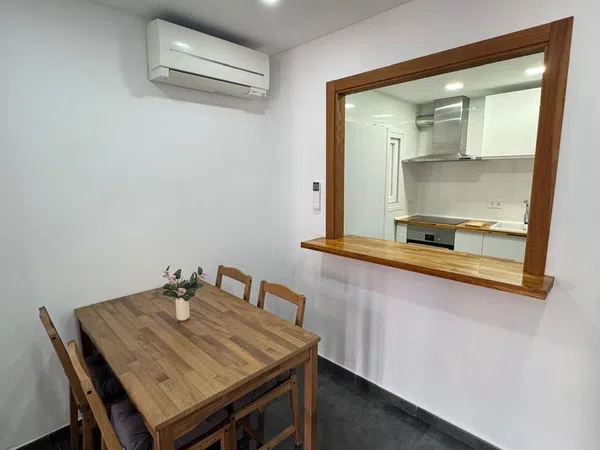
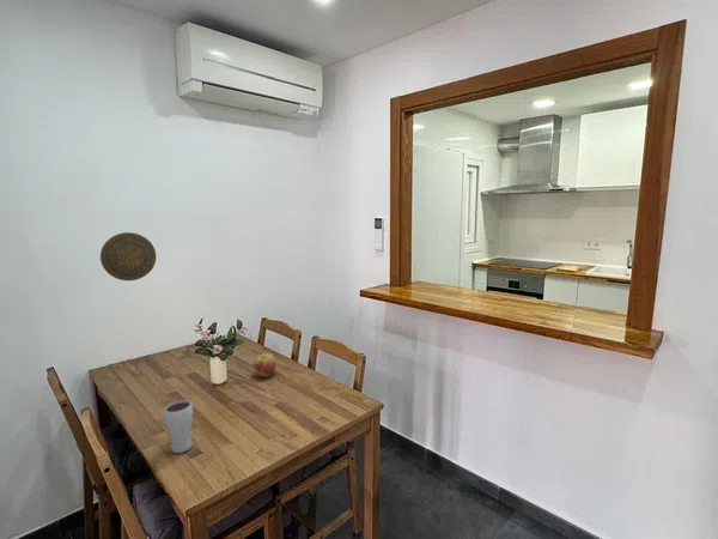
+ apple [251,352,278,378]
+ decorative plate [99,231,157,281]
+ drinking glass [163,399,194,454]
